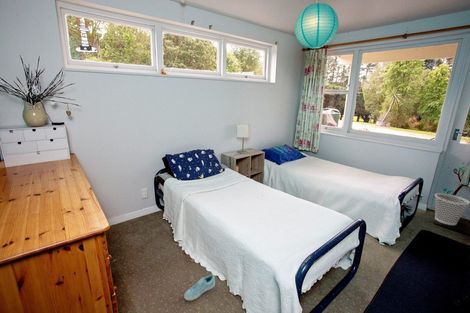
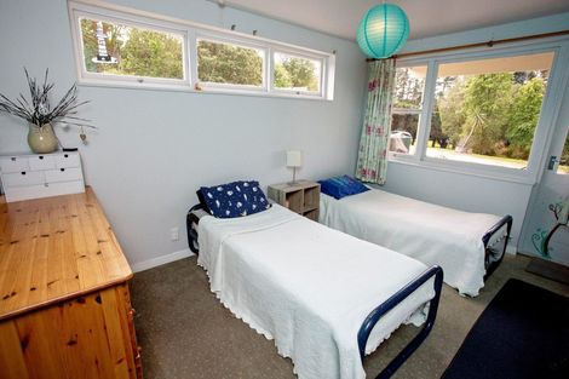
- sneaker [183,273,216,301]
- wastebasket [434,192,470,226]
